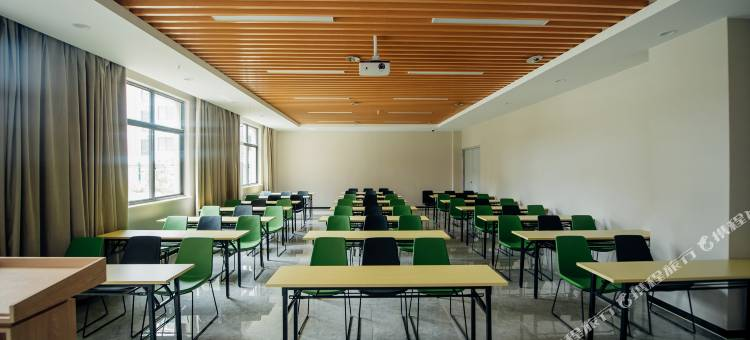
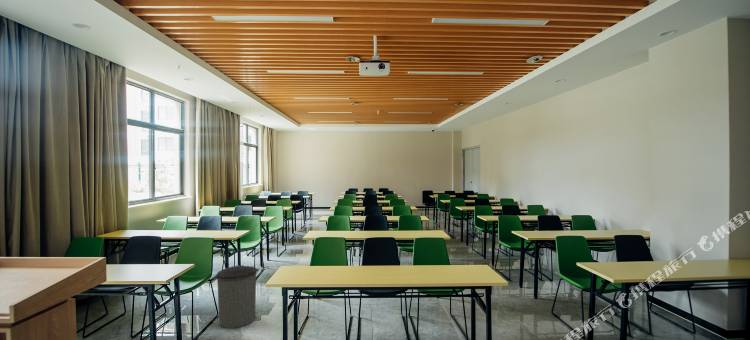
+ trash can [213,264,260,329]
